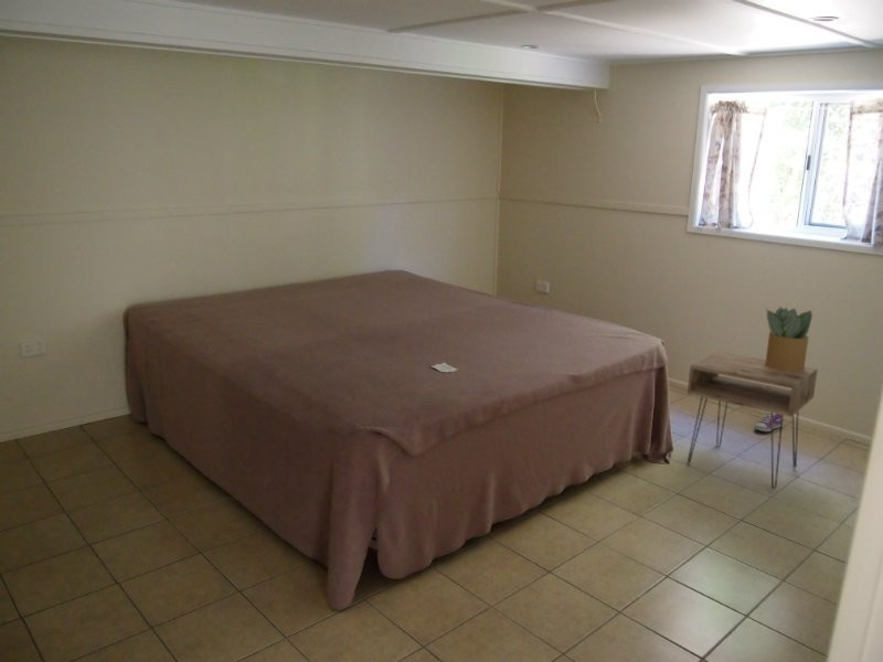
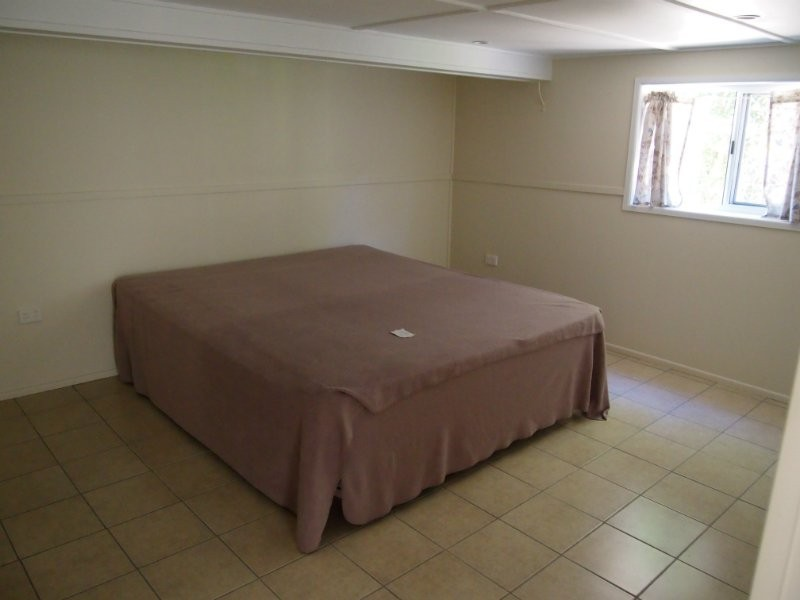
- nightstand [687,351,819,490]
- potted plant [765,306,813,372]
- sneaker [754,412,781,433]
